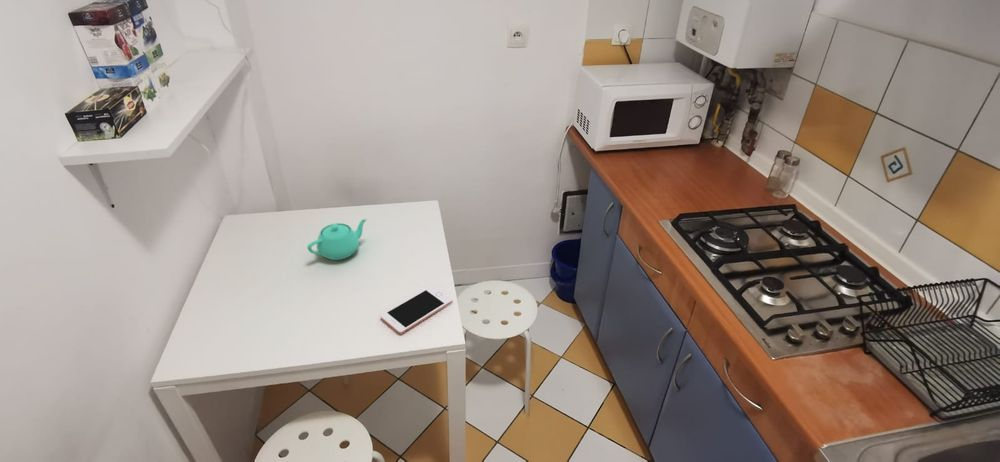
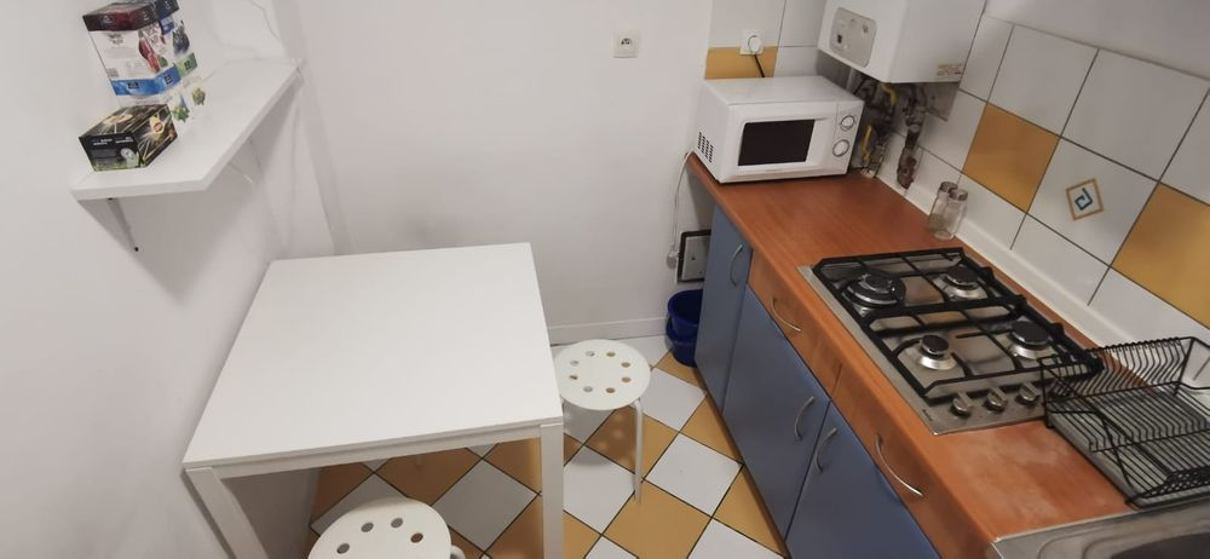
- teapot [306,218,368,261]
- cell phone [380,285,453,335]
